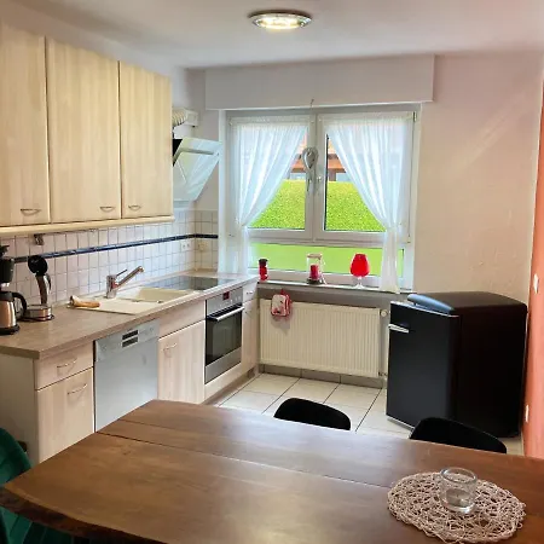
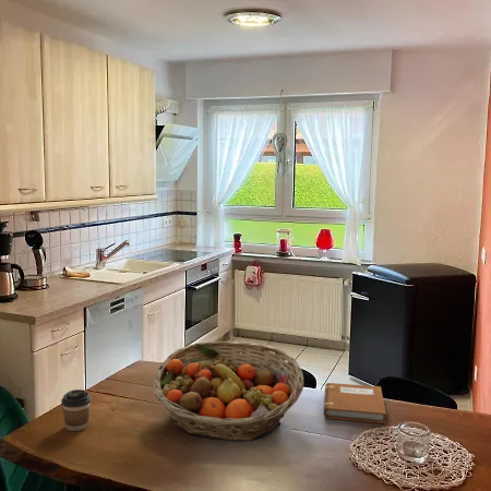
+ fruit basket [152,340,304,442]
+ coffee cup [60,388,93,432]
+ notebook [323,382,387,424]
